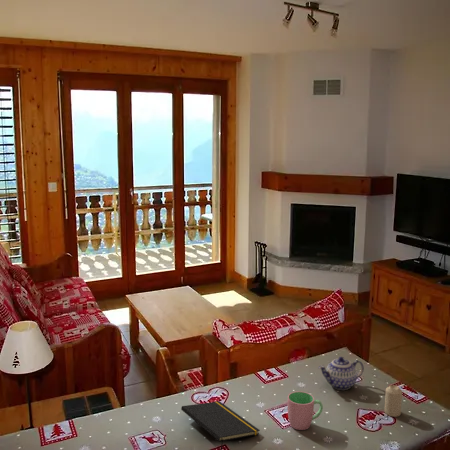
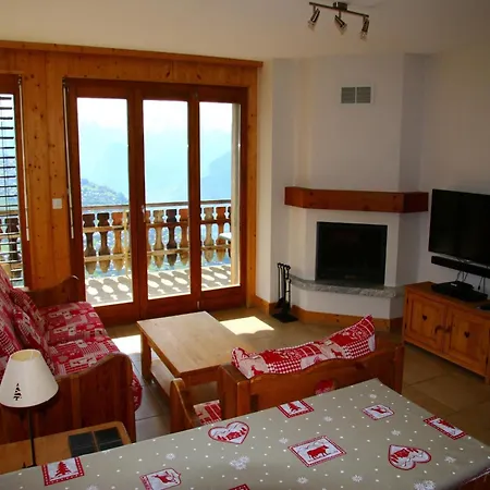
- teapot [317,356,365,391]
- notepad [180,400,261,450]
- cup [287,390,324,431]
- candle [384,384,403,418]
